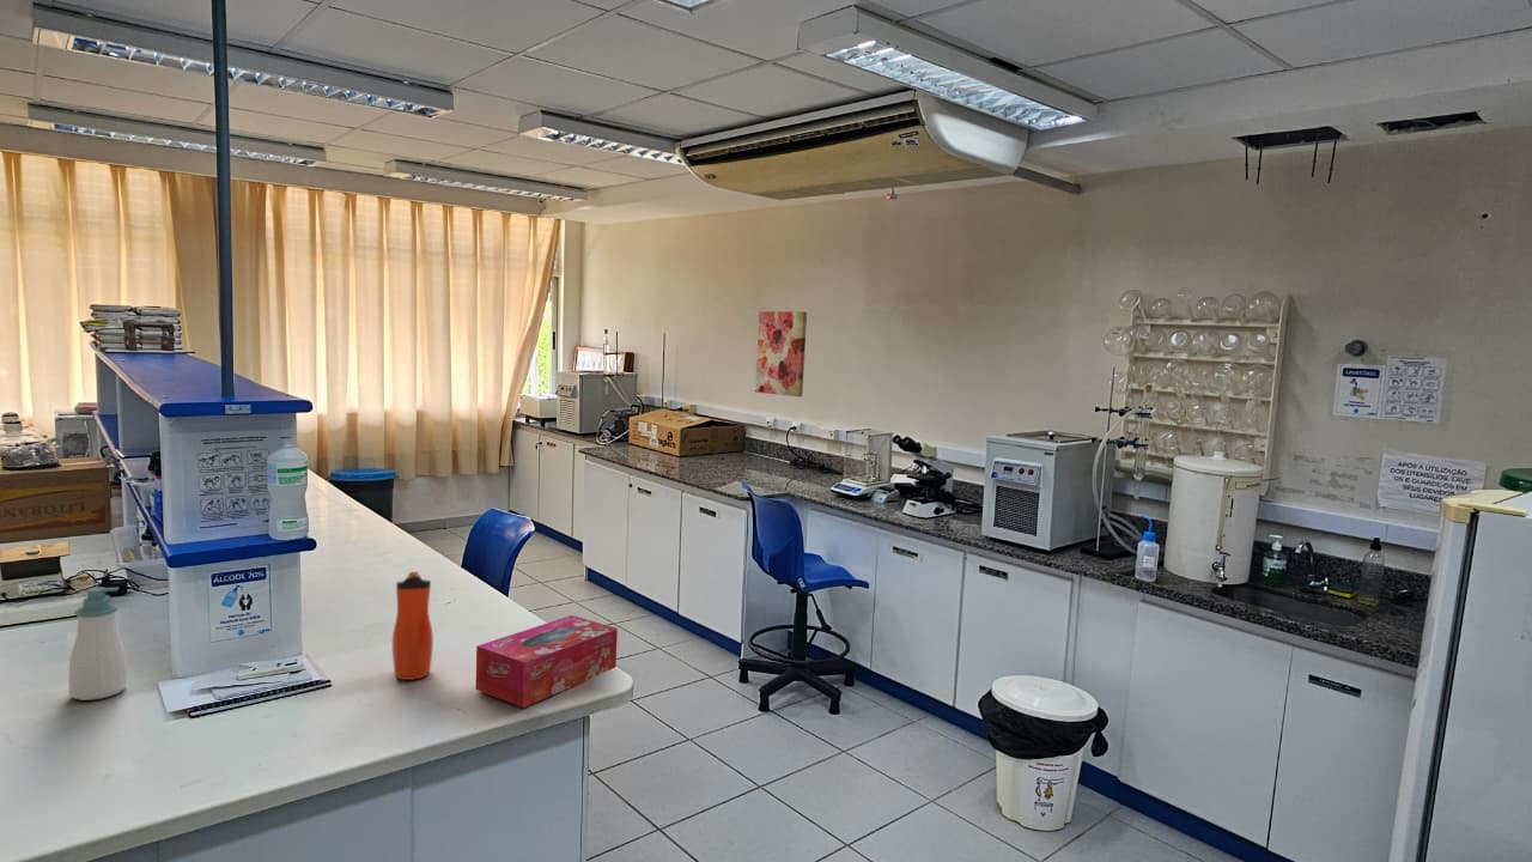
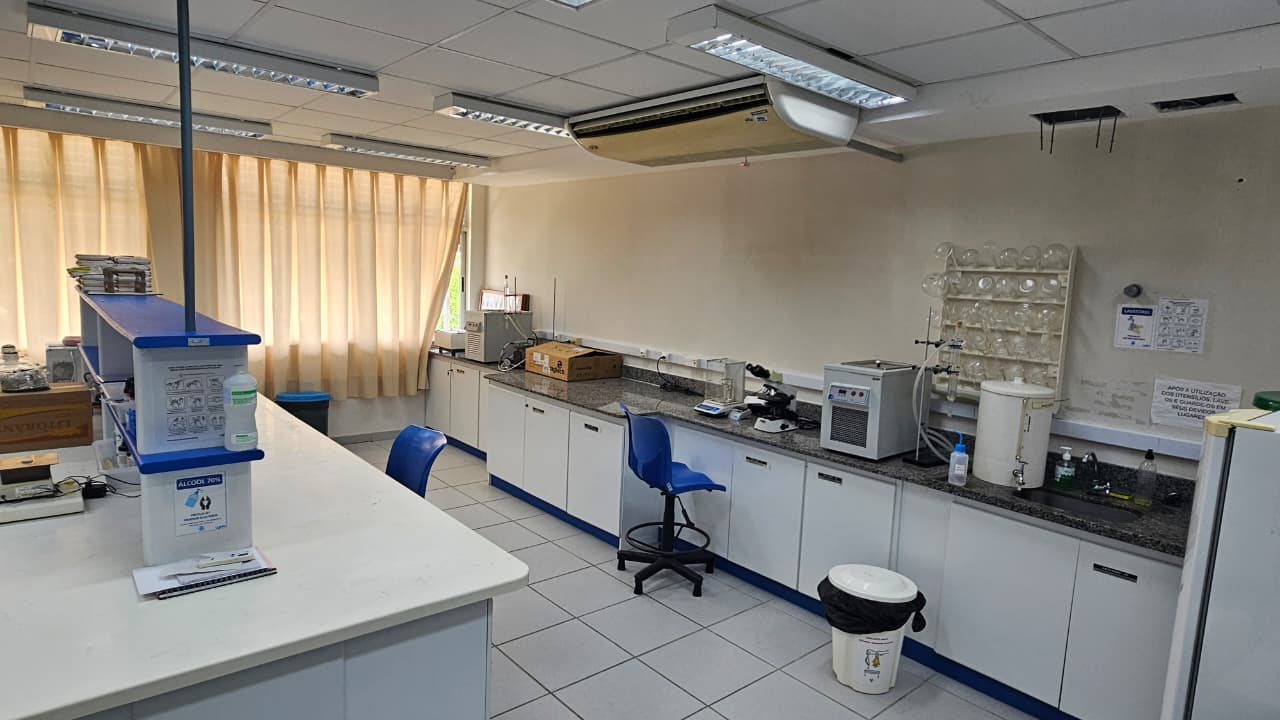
- water bottle [391,570,434,681]
- wall art [754,310,808,397]
- tissue box [475,614,619,709]
- soap bottle [68,585,128,702]
